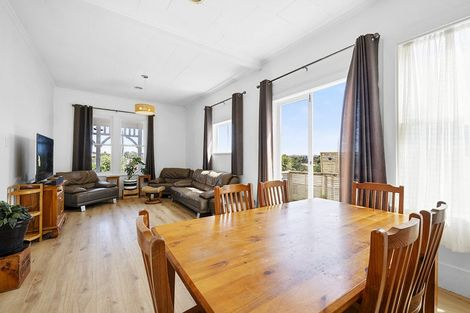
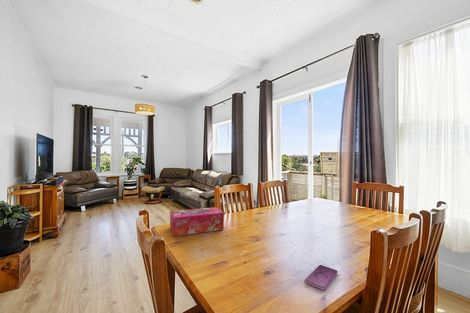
+ smartphone [303,264,339,291]
+ tissue box [169,206,225,237]
